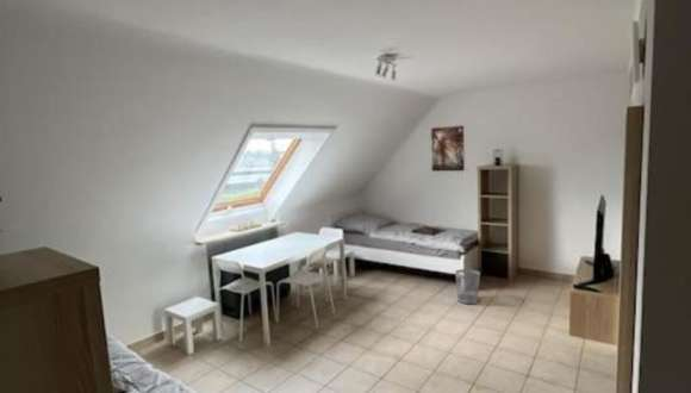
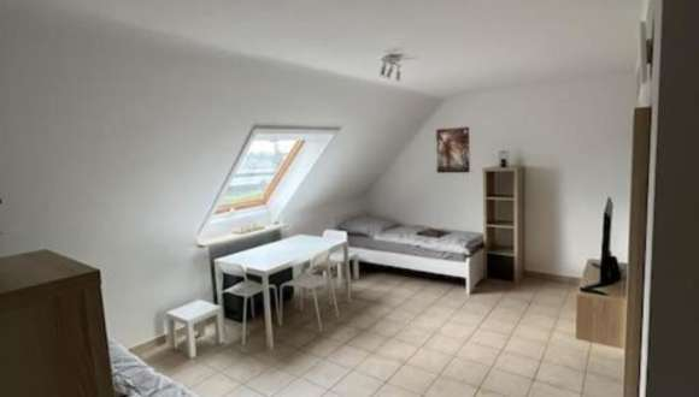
- wastebasket [454,268,481,305]
